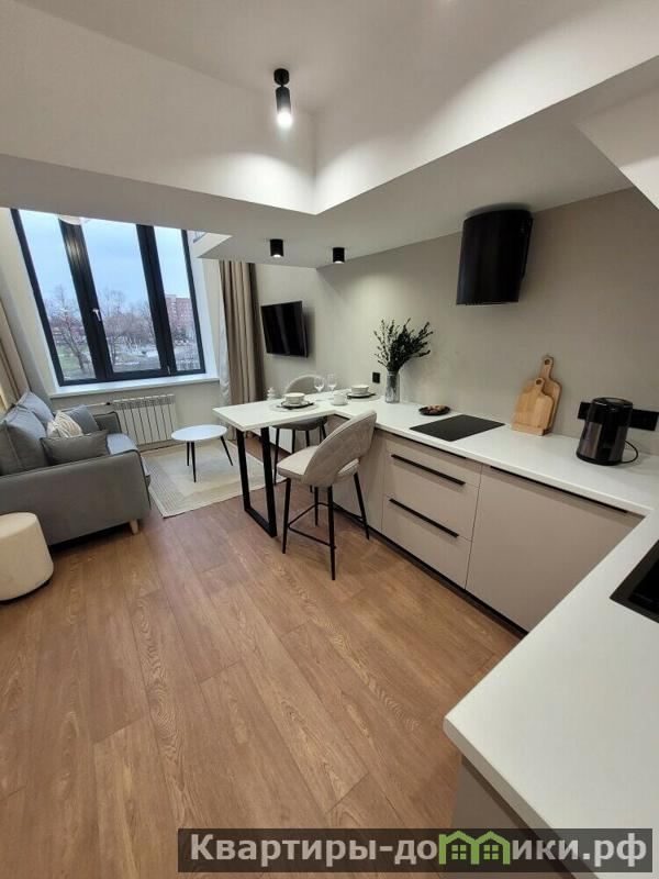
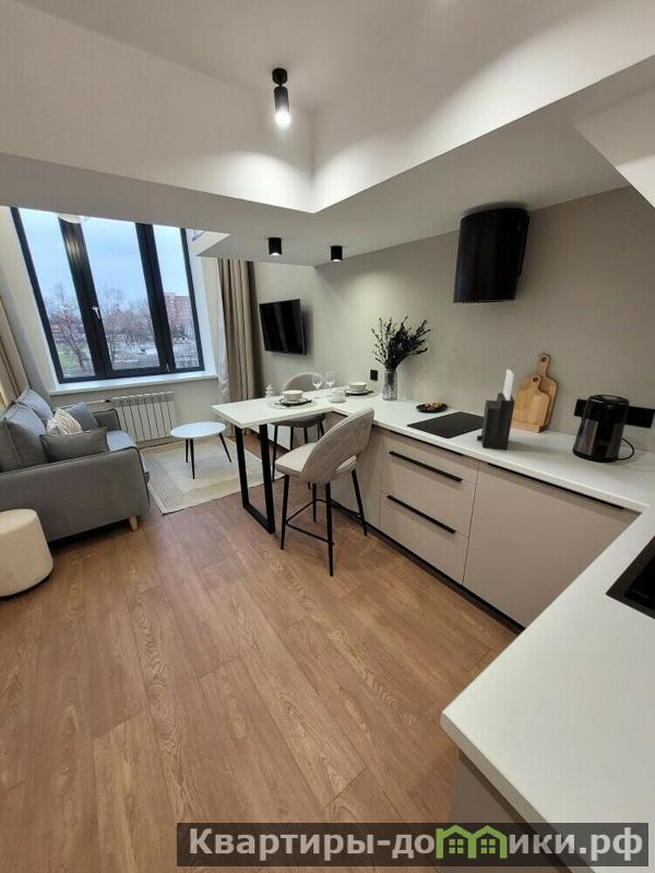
+ knife block [476,369,516,451]
